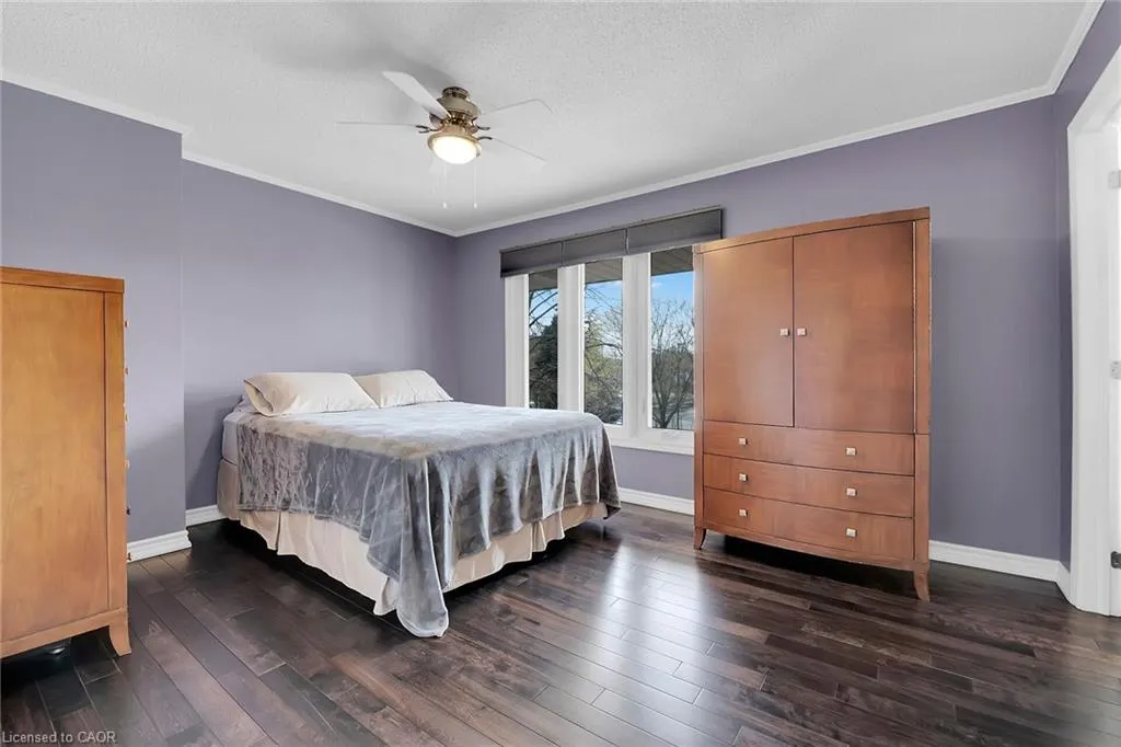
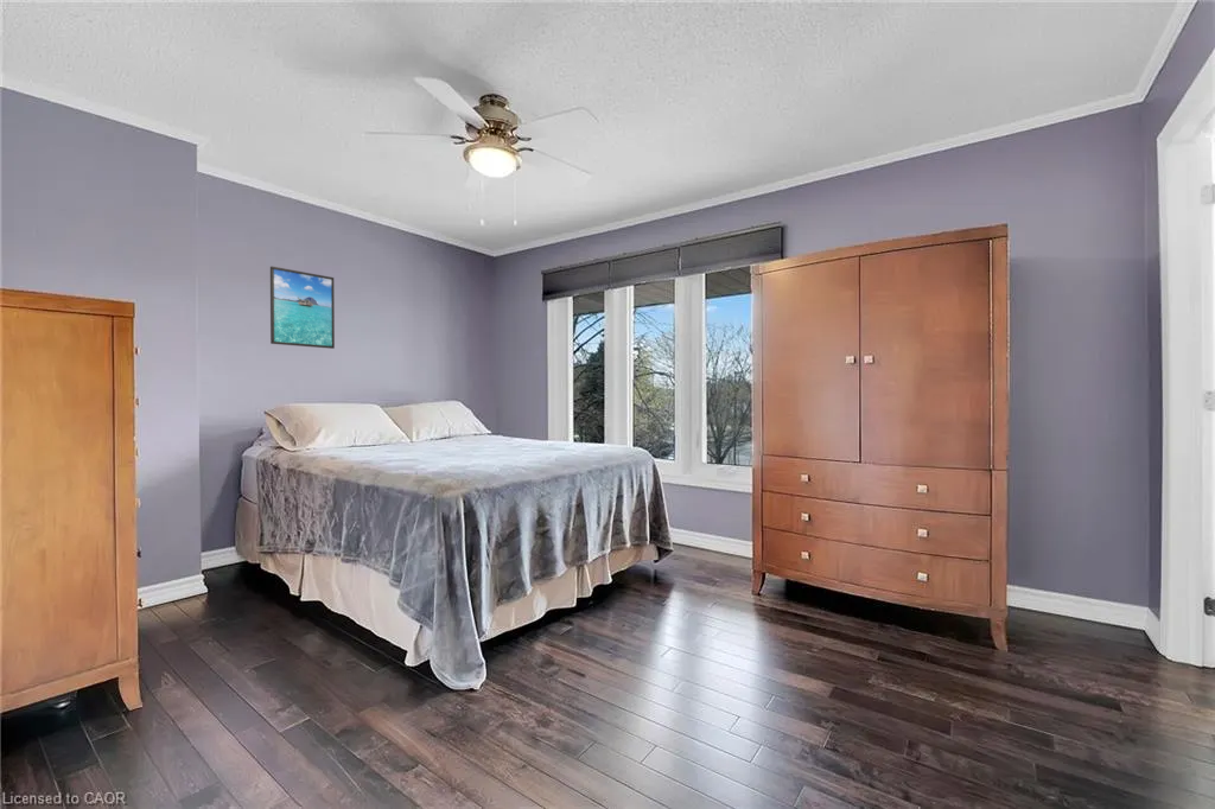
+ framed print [269,266,336,350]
